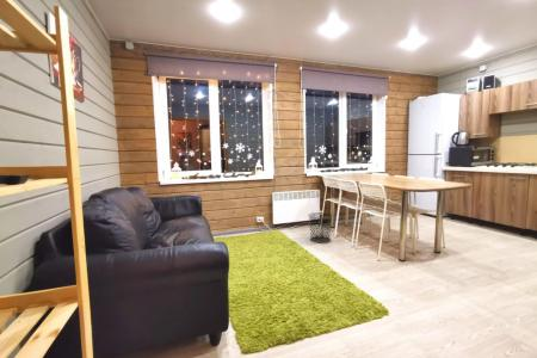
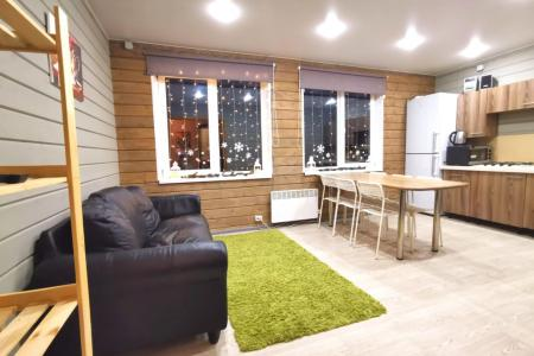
- trash can [307,211,334,245]
